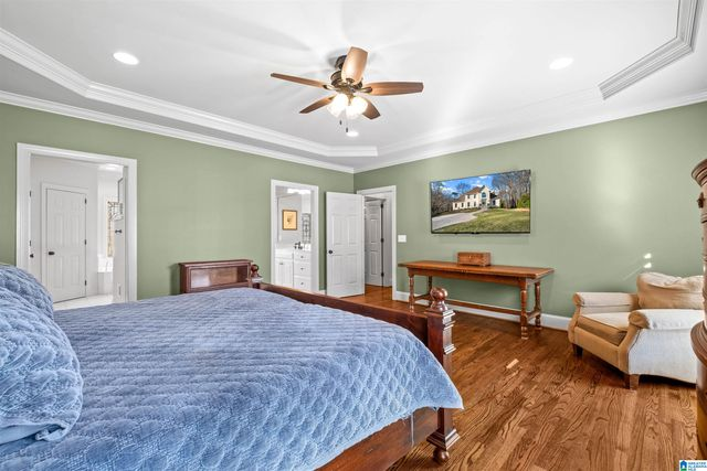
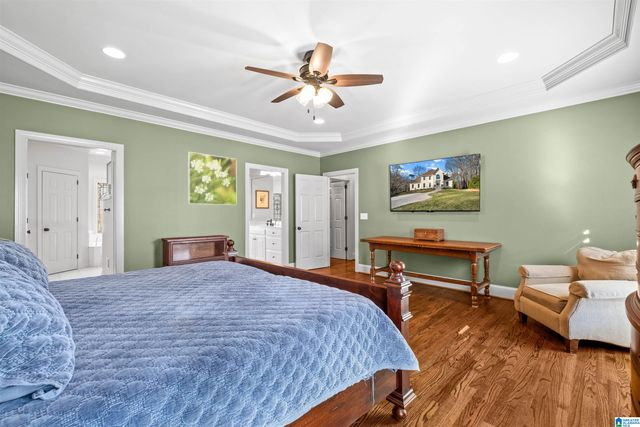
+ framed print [187,151,237,206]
